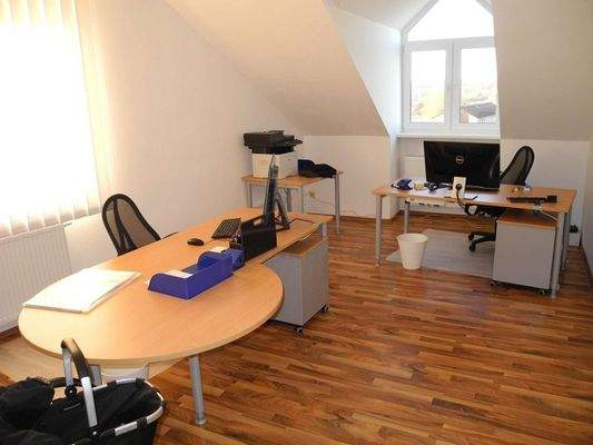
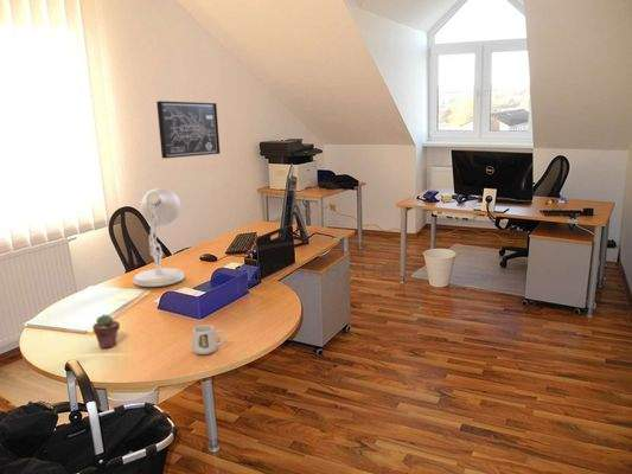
+ desk lamp [133,186,185,288]
+ wall art [155,100,221,160]
+ potted succulent [91,314,121,351]
+ mug [191,324,226,356]
